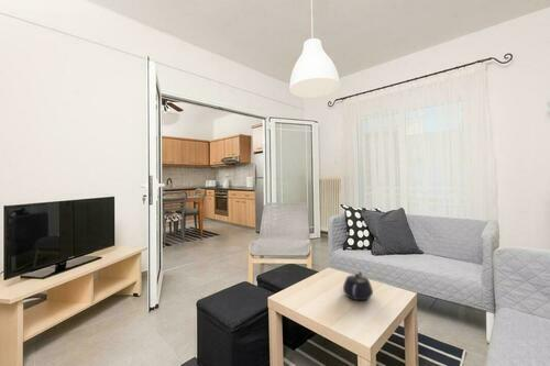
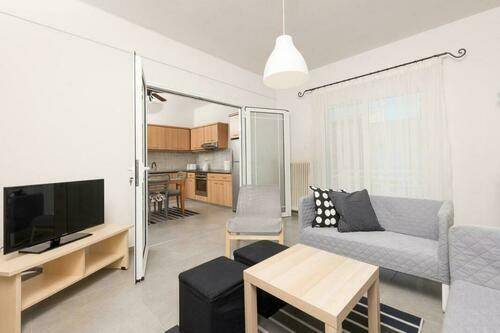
- teapot [342,270,374,301]
